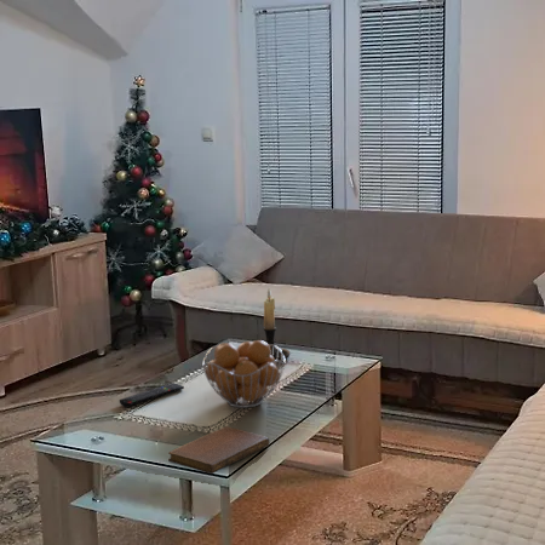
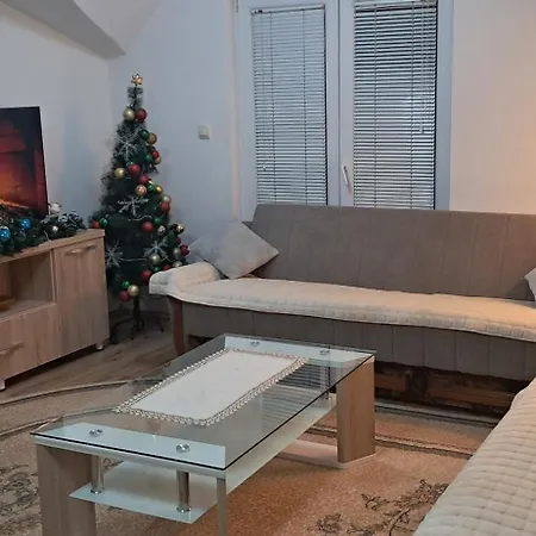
- notebook [167,425,270,475]
- candle holder [259,287,291,362]
- remote control [119,382,185,408]
- fruit basket [201,339,287,409]
